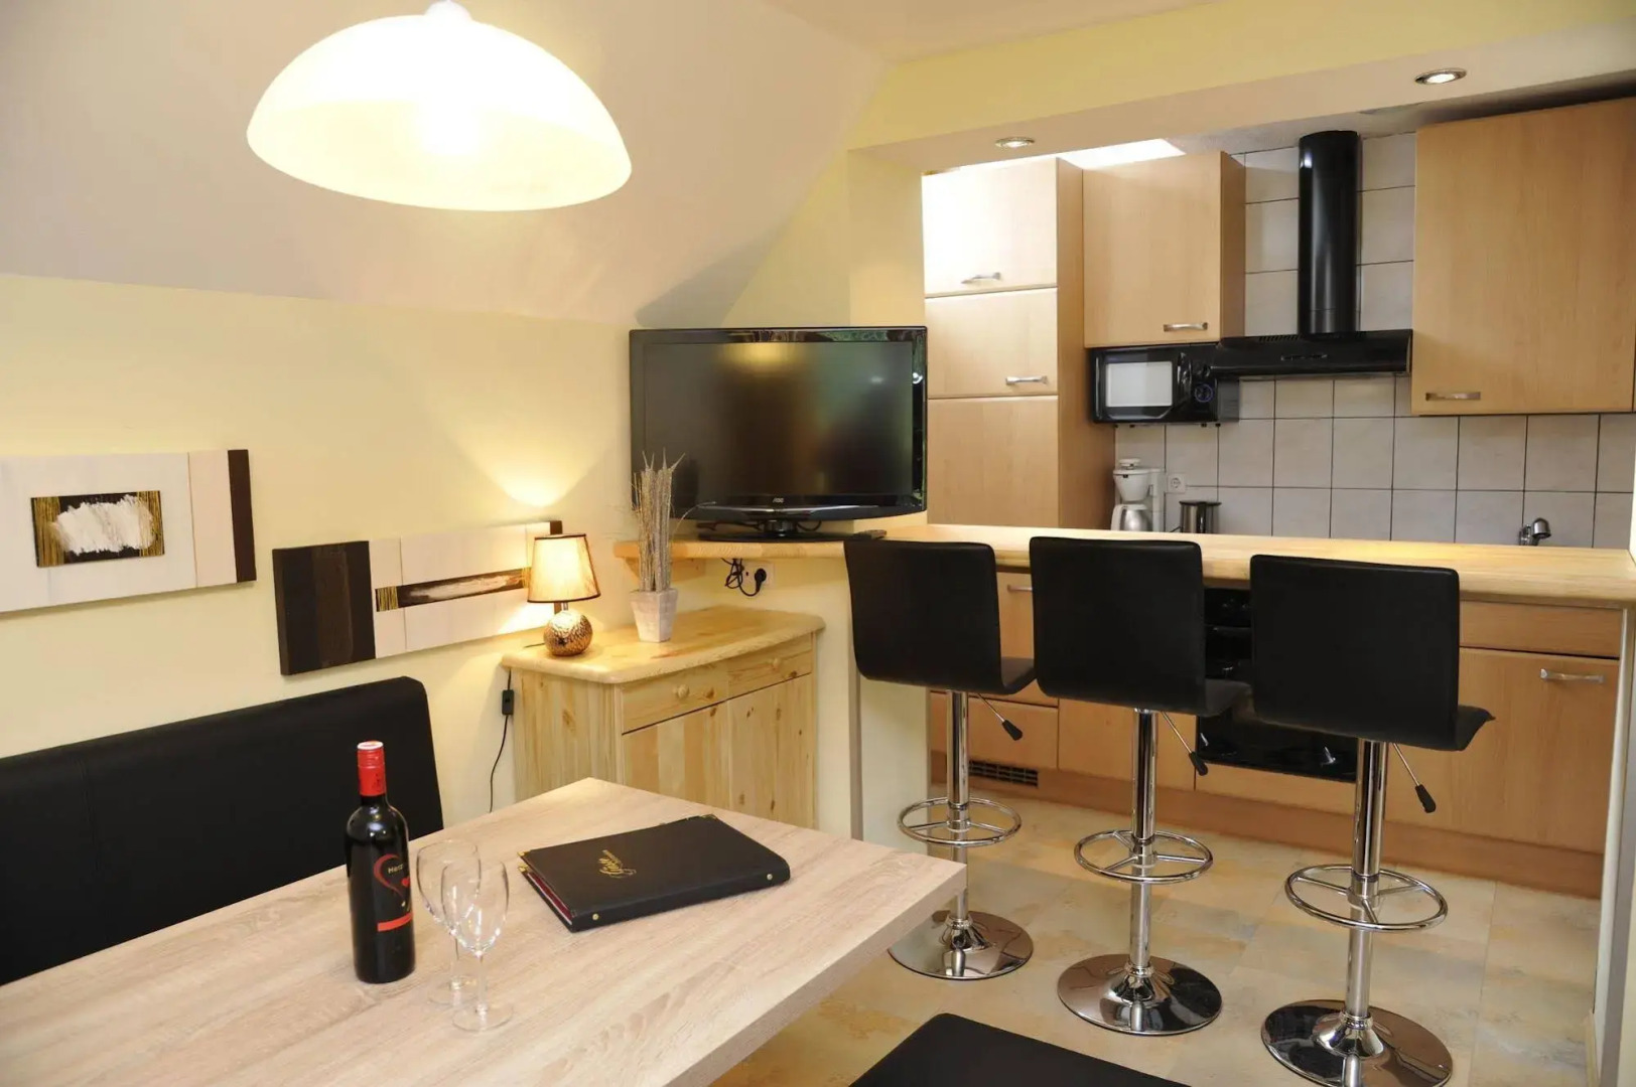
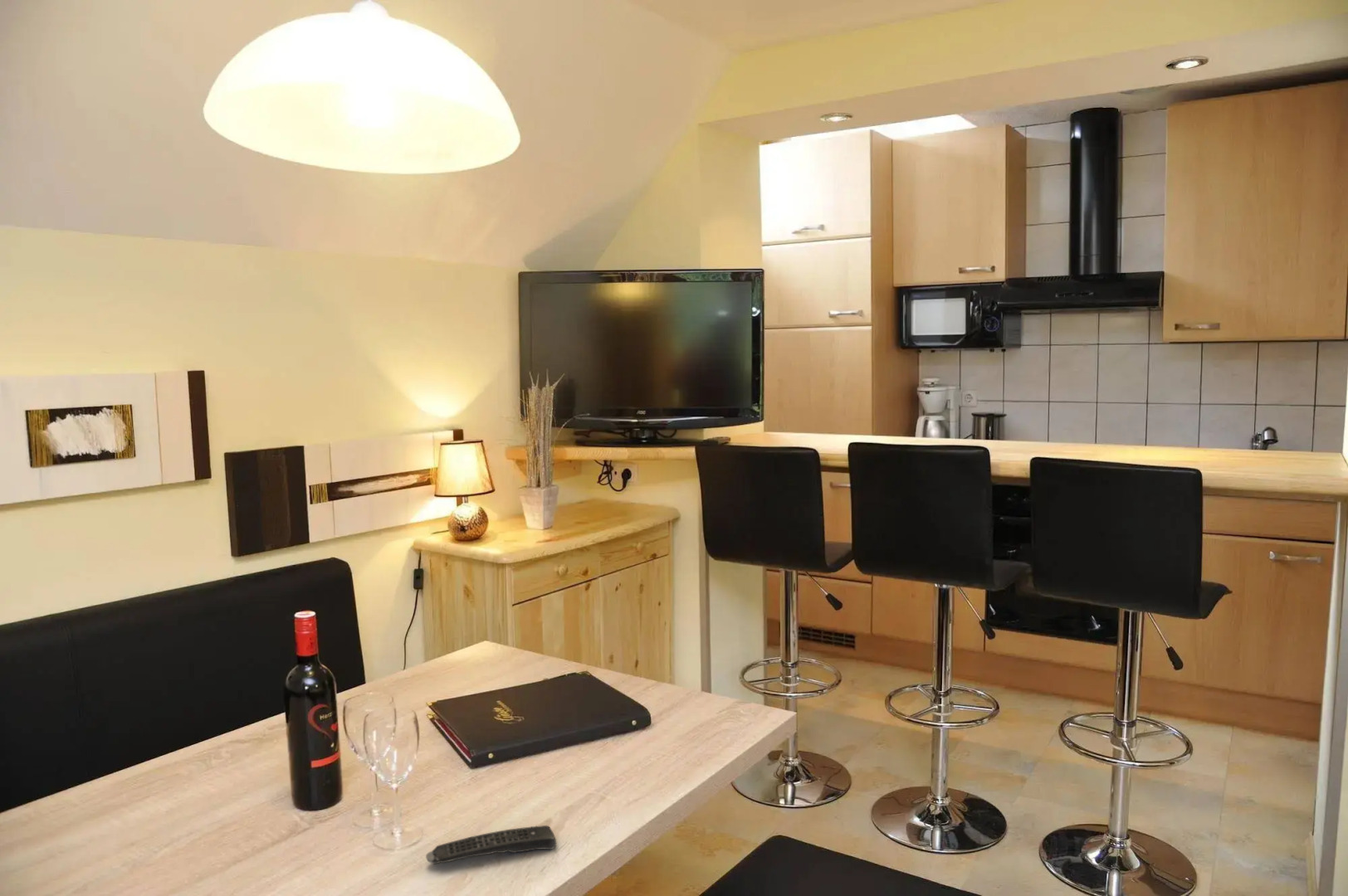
+ remote control [425,825,557,864]
